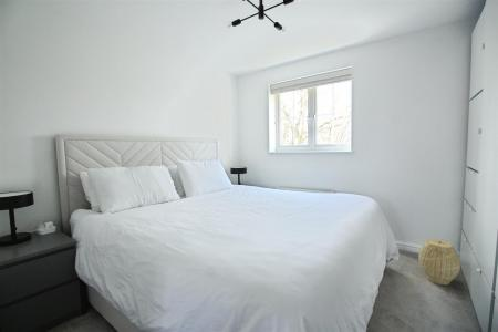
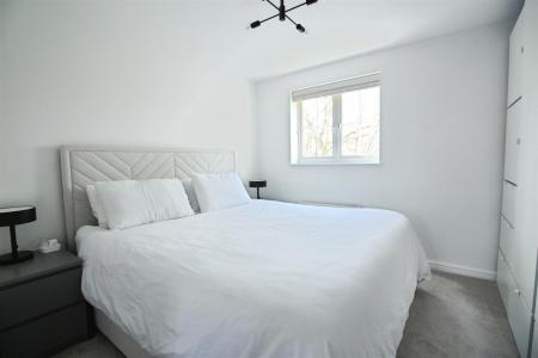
- woven basket [417,238,461,286]
